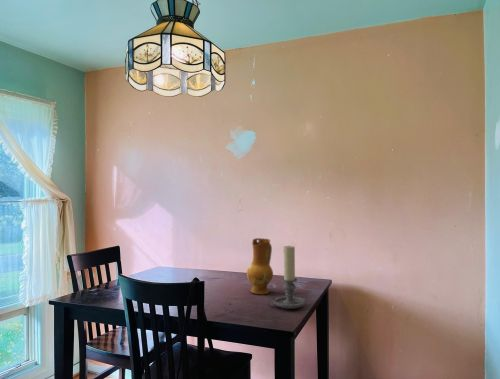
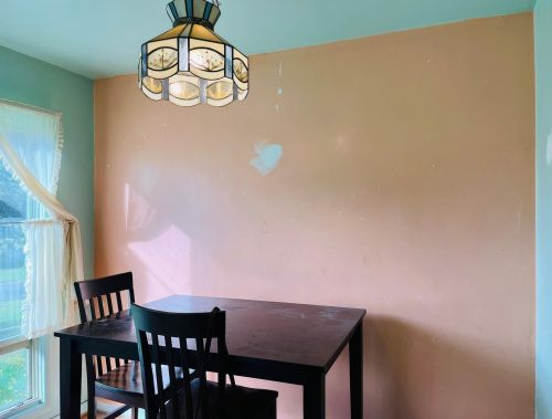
- candle holder [266,245,307,310]
- ceramic jug [246,237,274,296]
